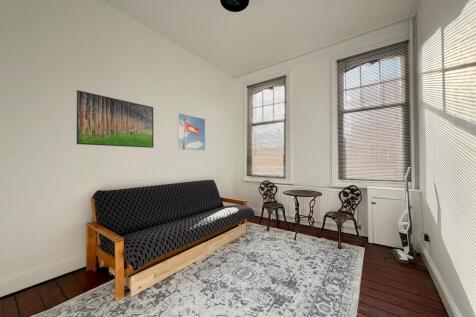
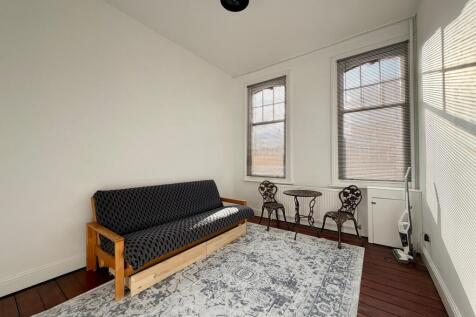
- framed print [75,89,155,149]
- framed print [177,112,206,152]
